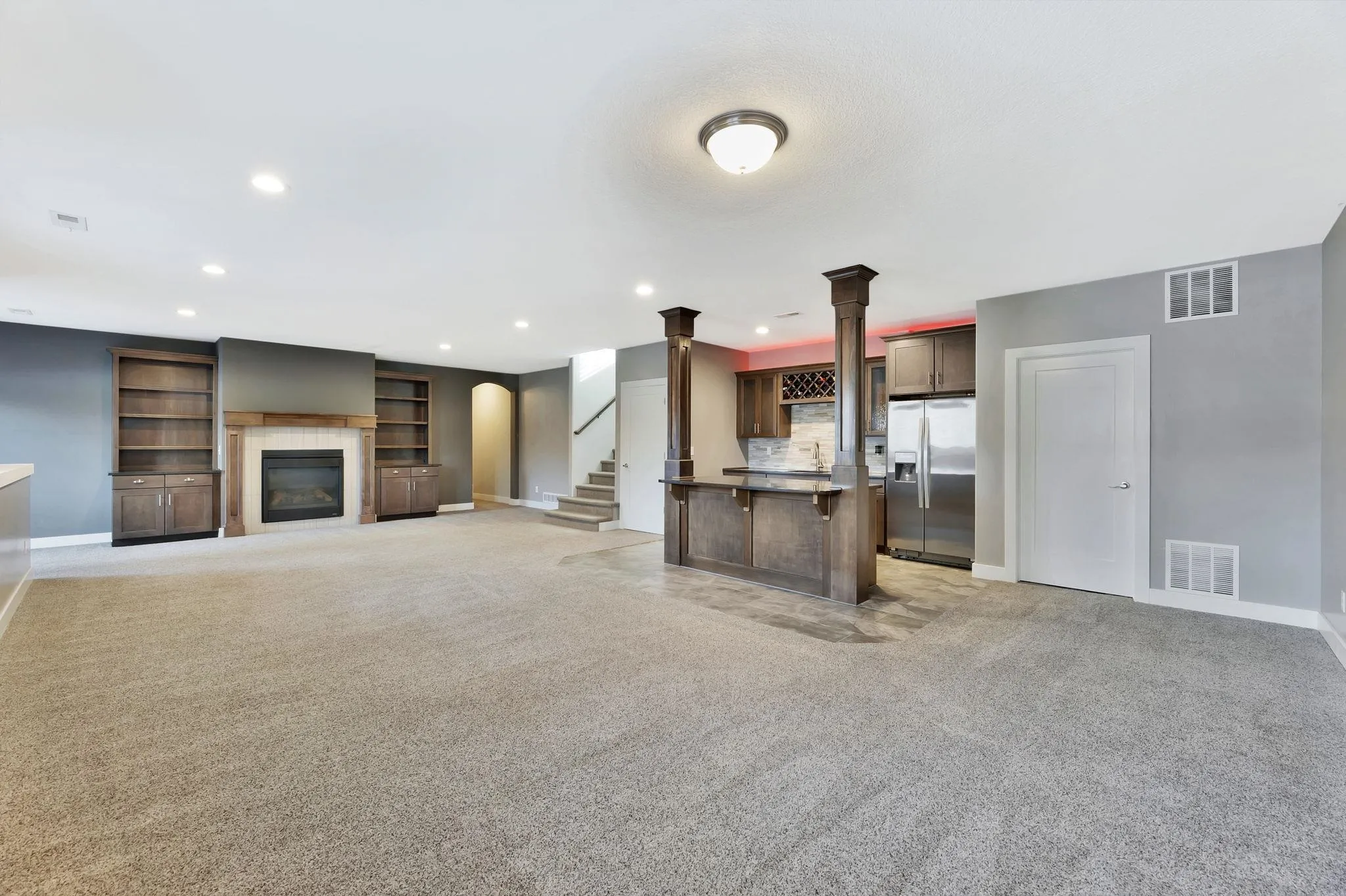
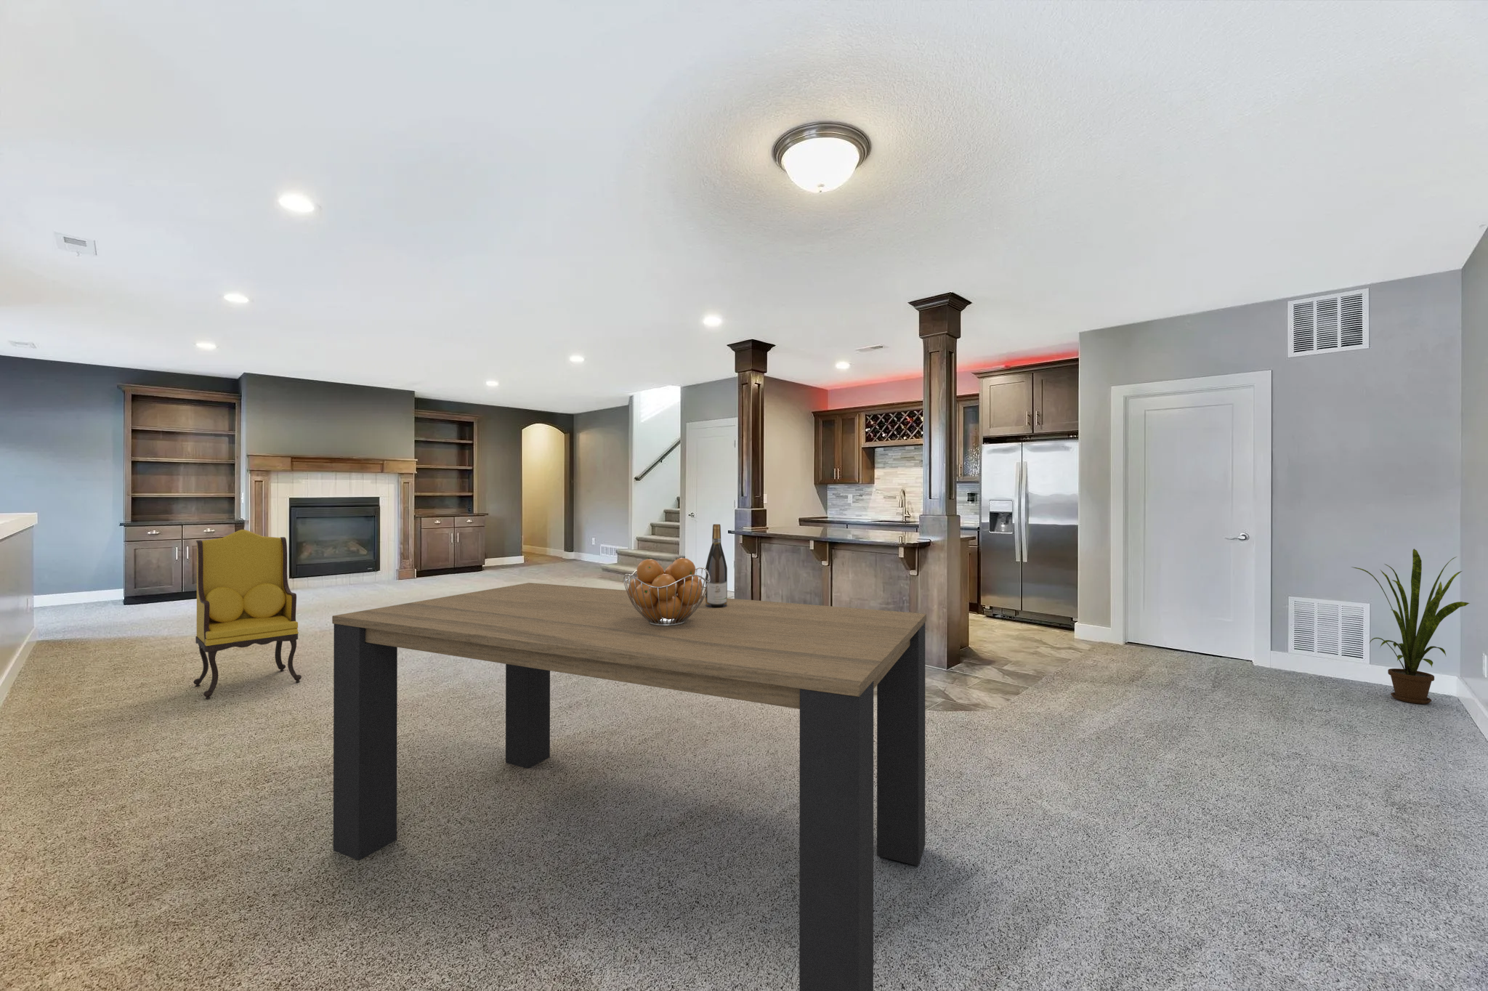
+ dining table [332,582,928,991]
+ house plant [1351,547,1470,705]
+ fruit basket [622,557,710,626]
+ wine bottle [705,524,729,608]
+ armchair [192,529,302,700]
